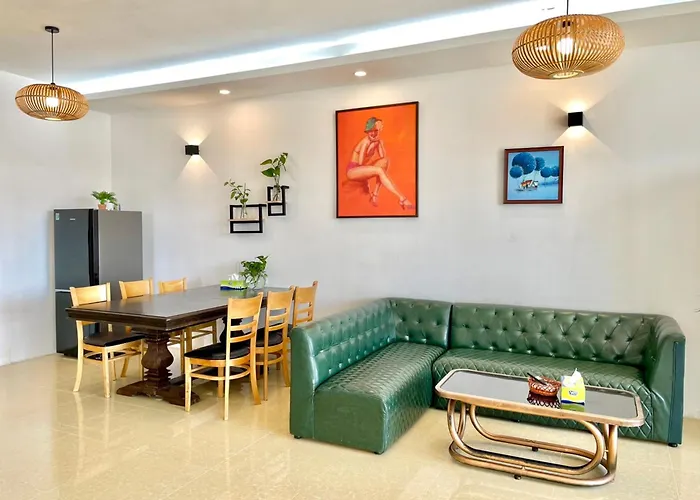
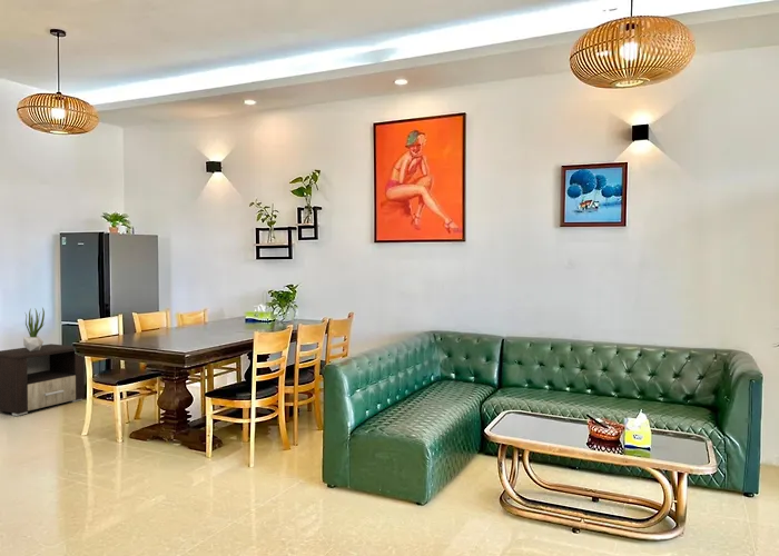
+ potted plant [22,307,46,351]
+ nightstand [0,342,86,417]
